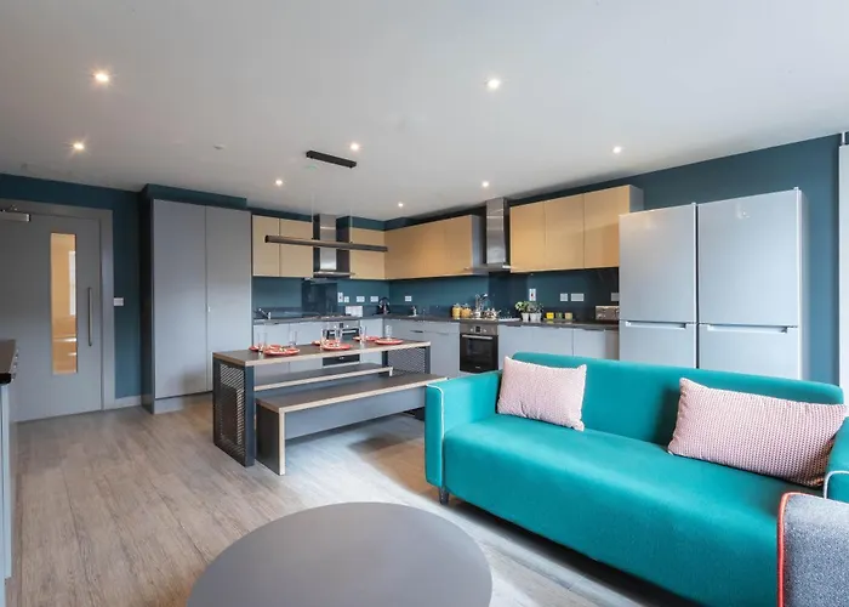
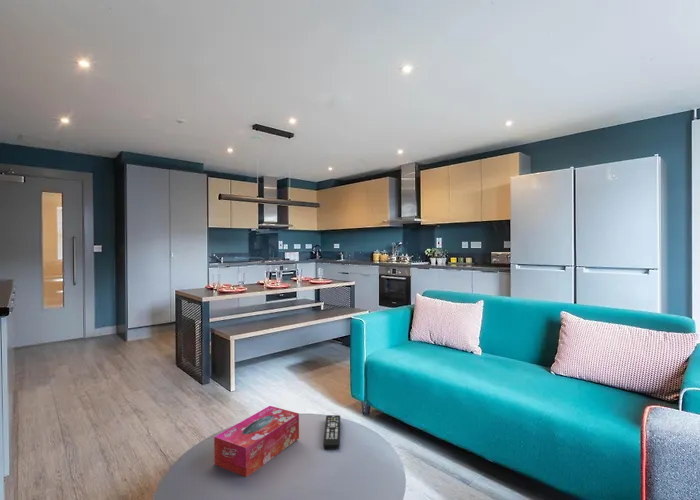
+ remote control [322,414,341,451]
+ tissue box [213,405,300,478]
